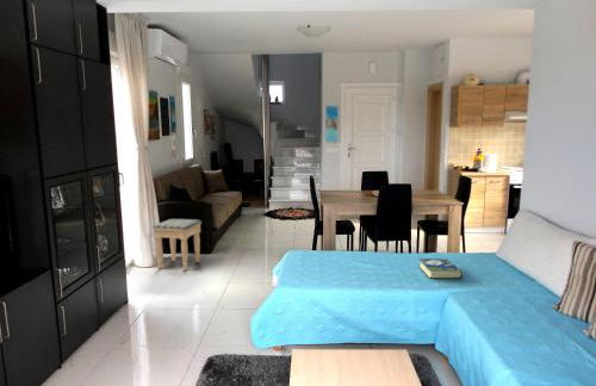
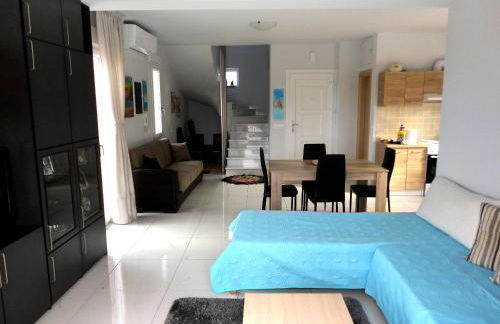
- book [417,257,464,280]
- footstool [151,218,203,272]
